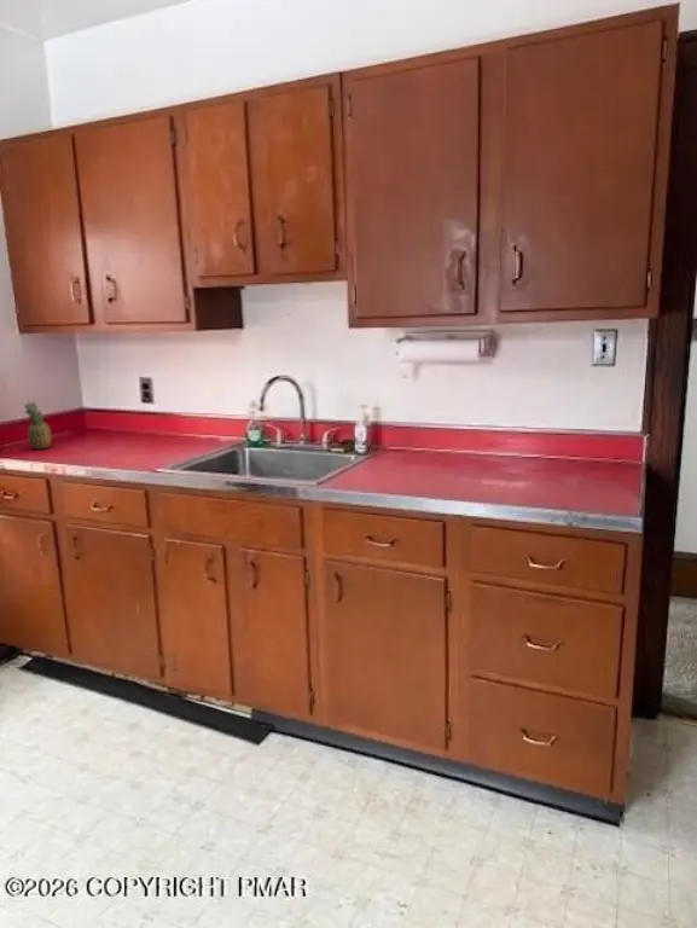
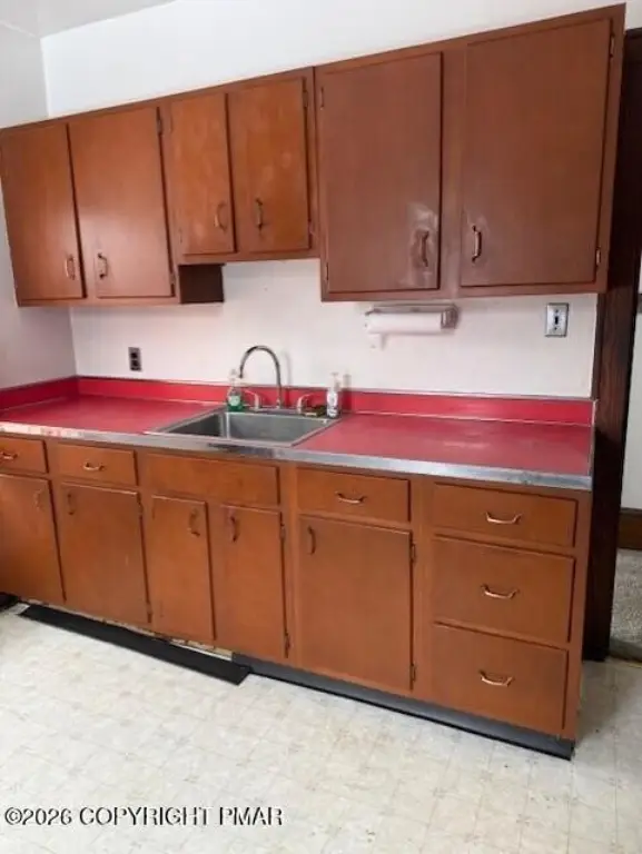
- fruit [22,399,53,451]
